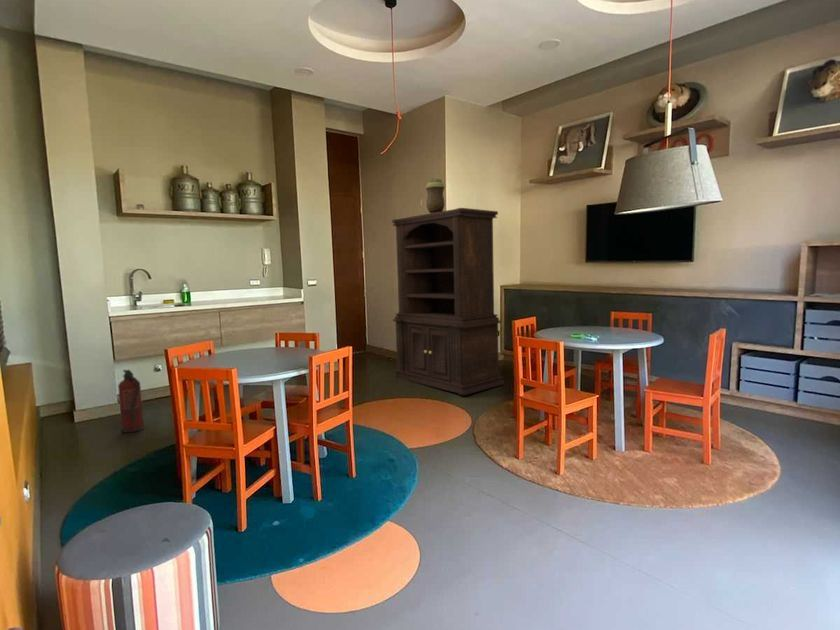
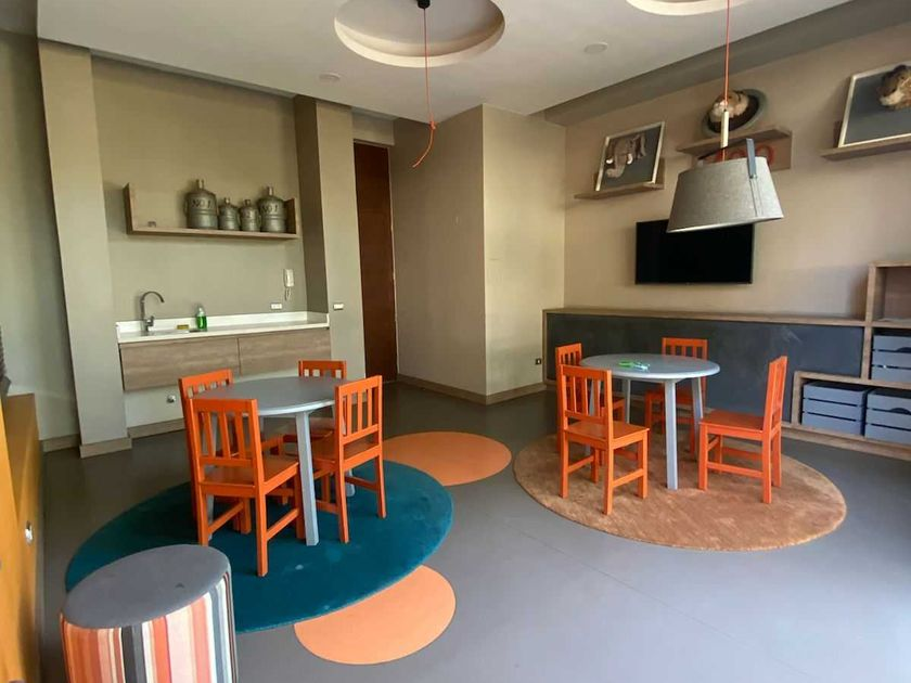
- hutch [391,207,505,396]
- decorative urn [425,178,446,214]
- fire extinguisher [117,369,145,434]
